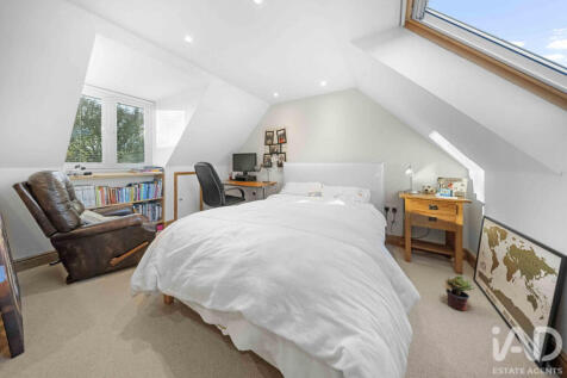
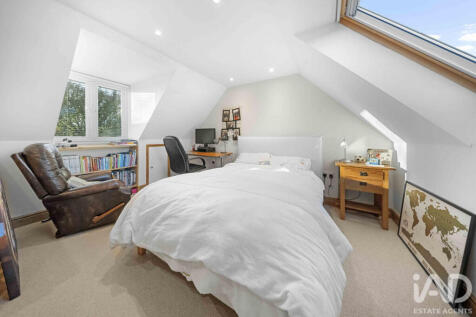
- potted plant [442,274,474,312]
